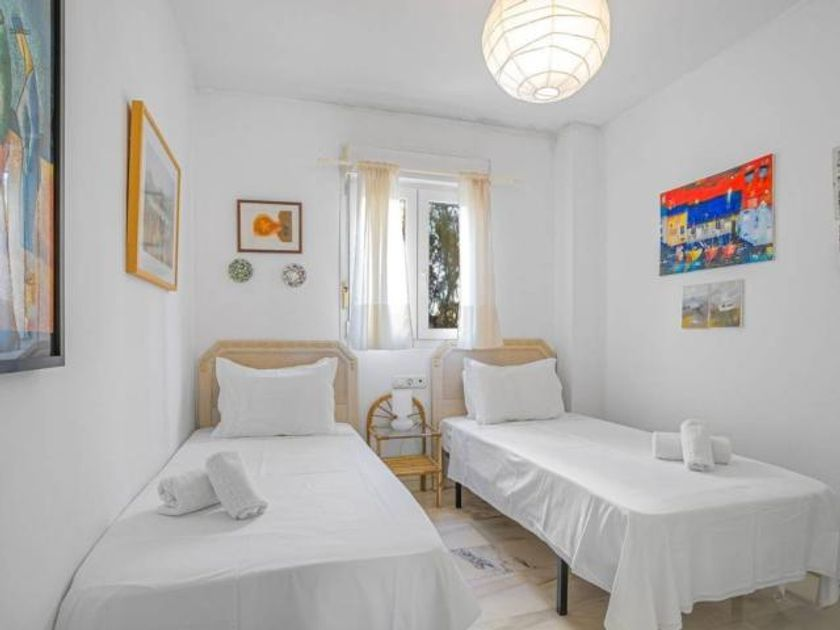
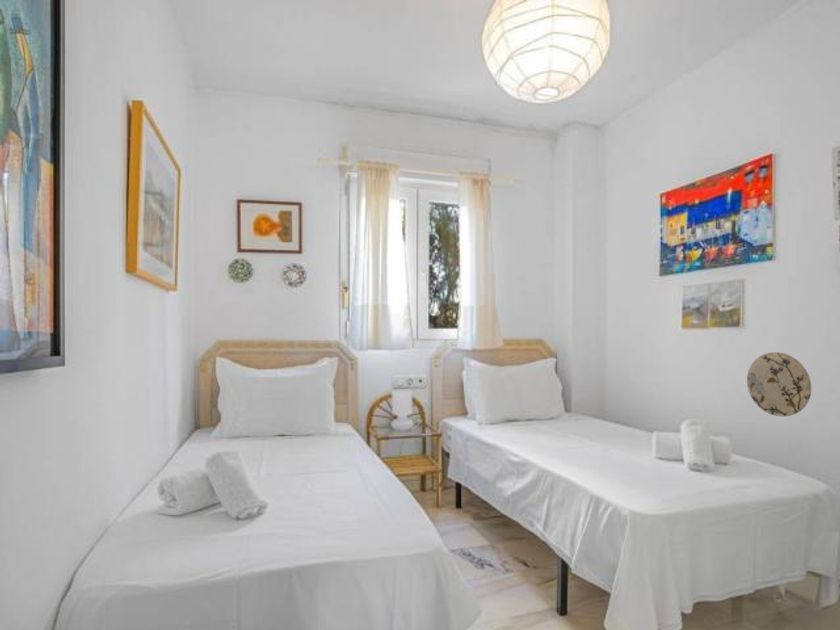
+ decorative plate [746,351,812,417]
